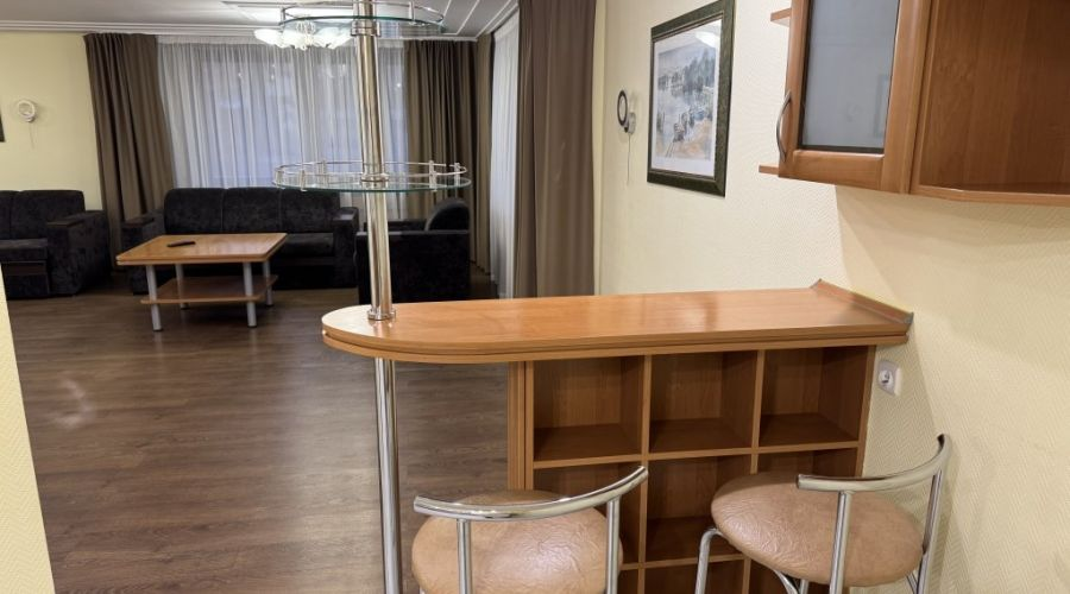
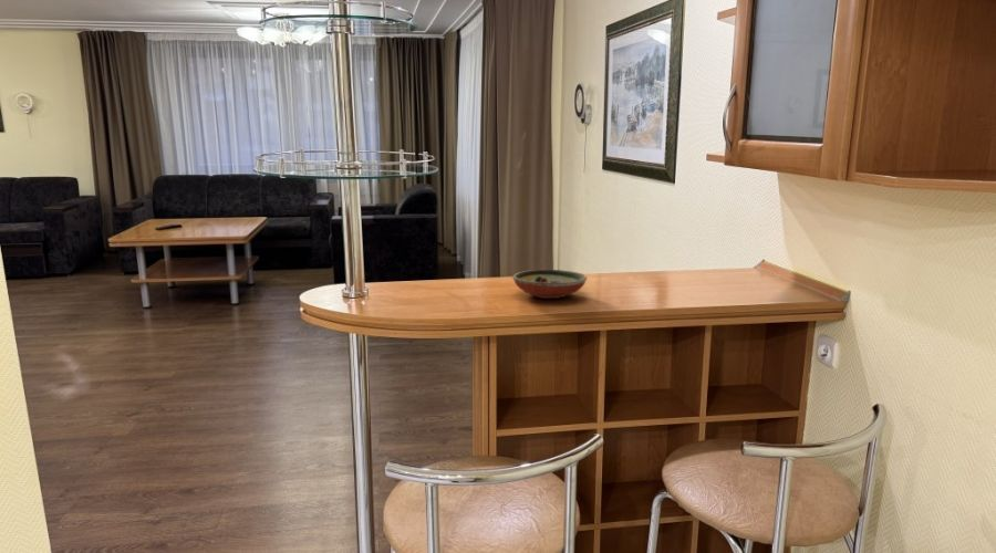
+ decorative bowl [511,269,588,300]
